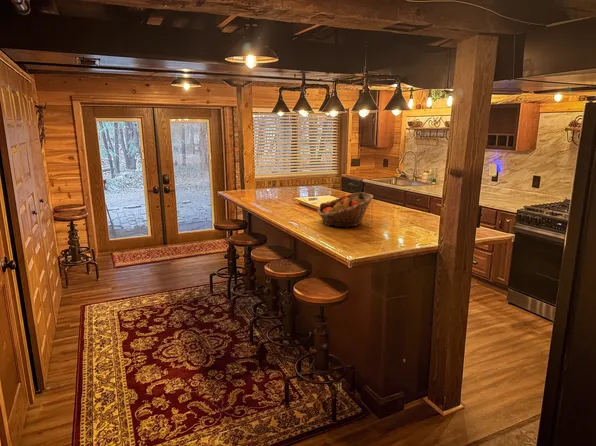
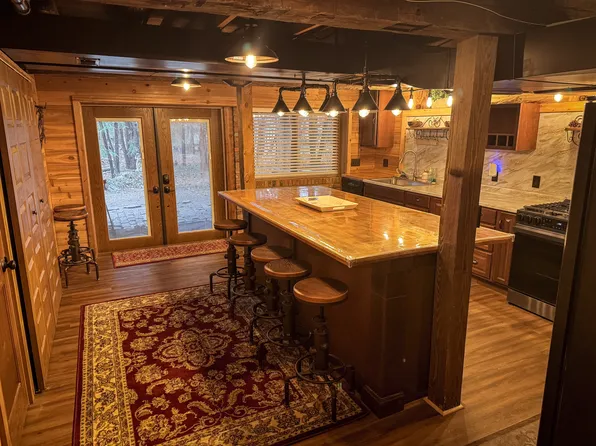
- fruit basket [317,191,374,229]
